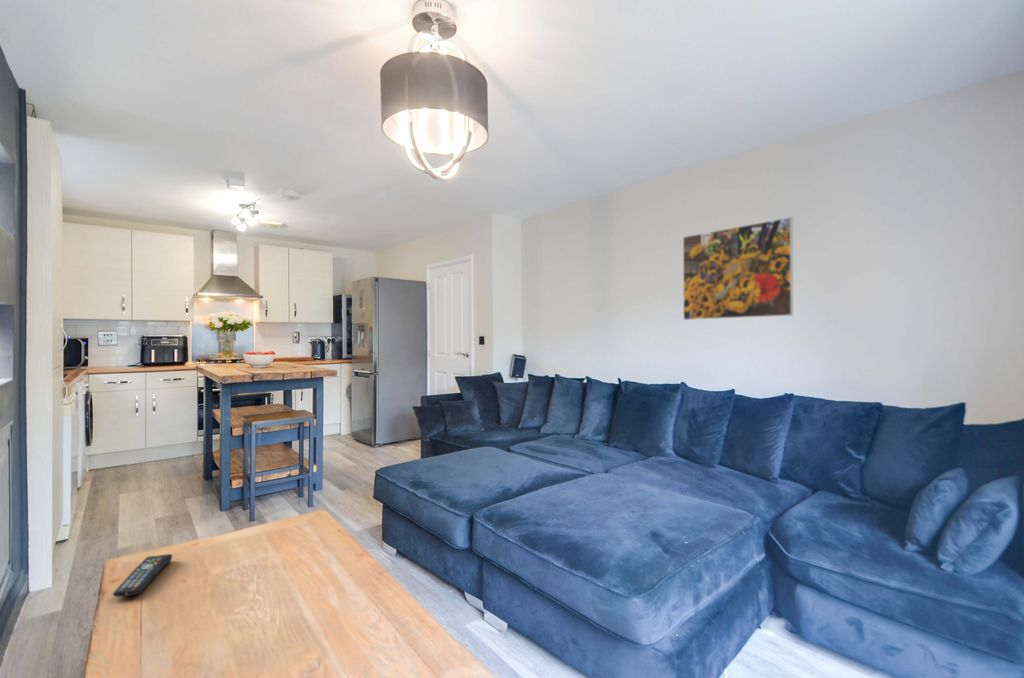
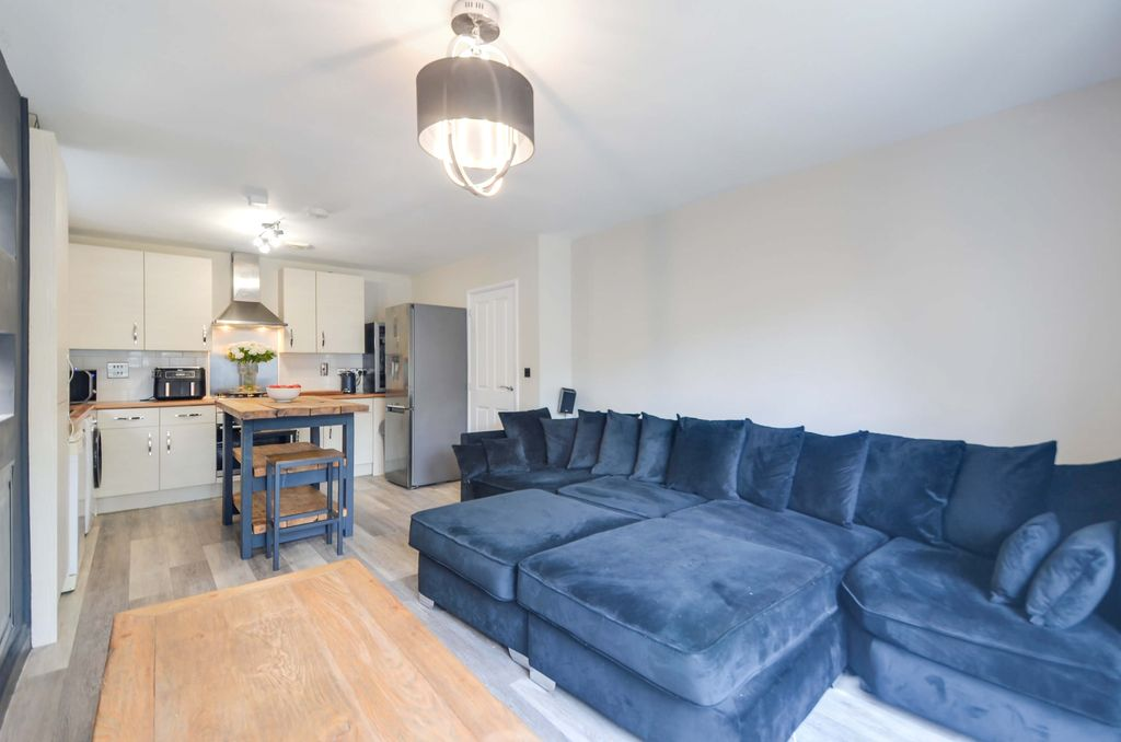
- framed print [682,216,794,321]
- remote control [112,553,173,598]
